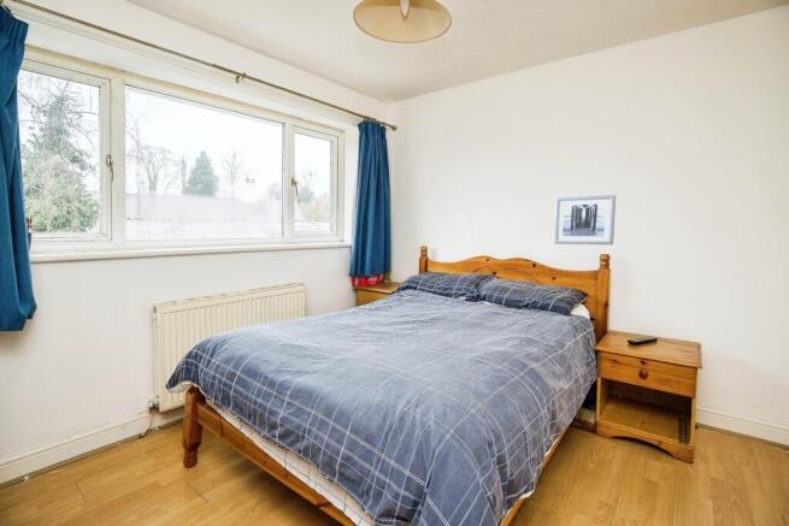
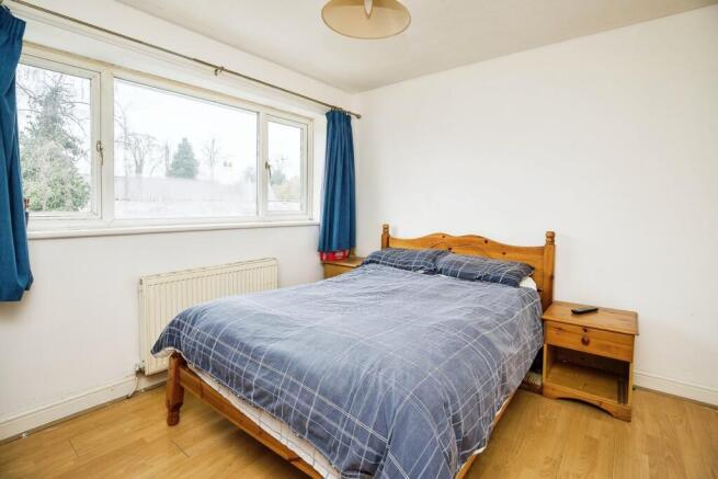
- wall art [553,194,617,246]
